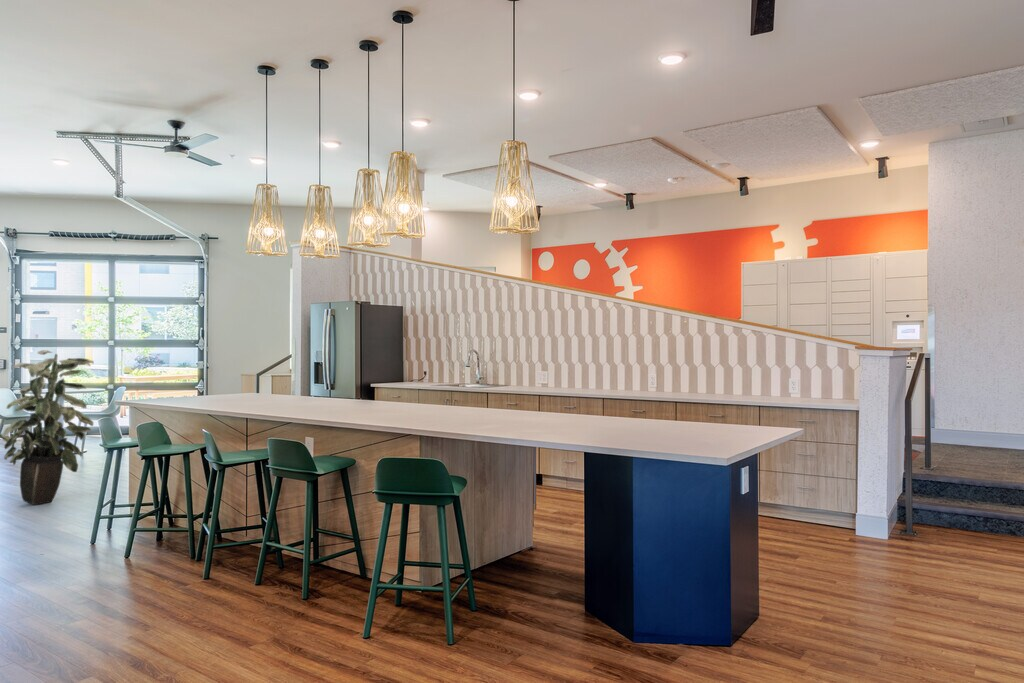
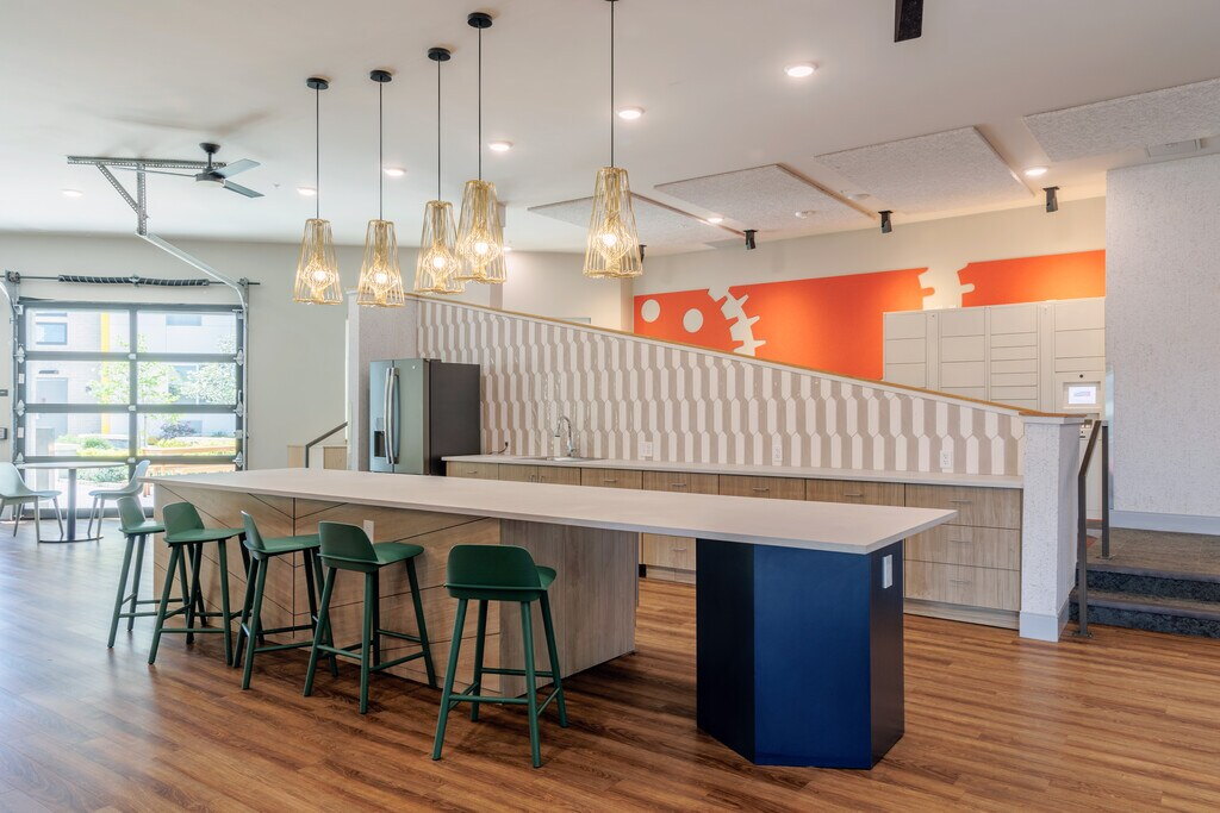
- indoor plant [0,349,95,506]
